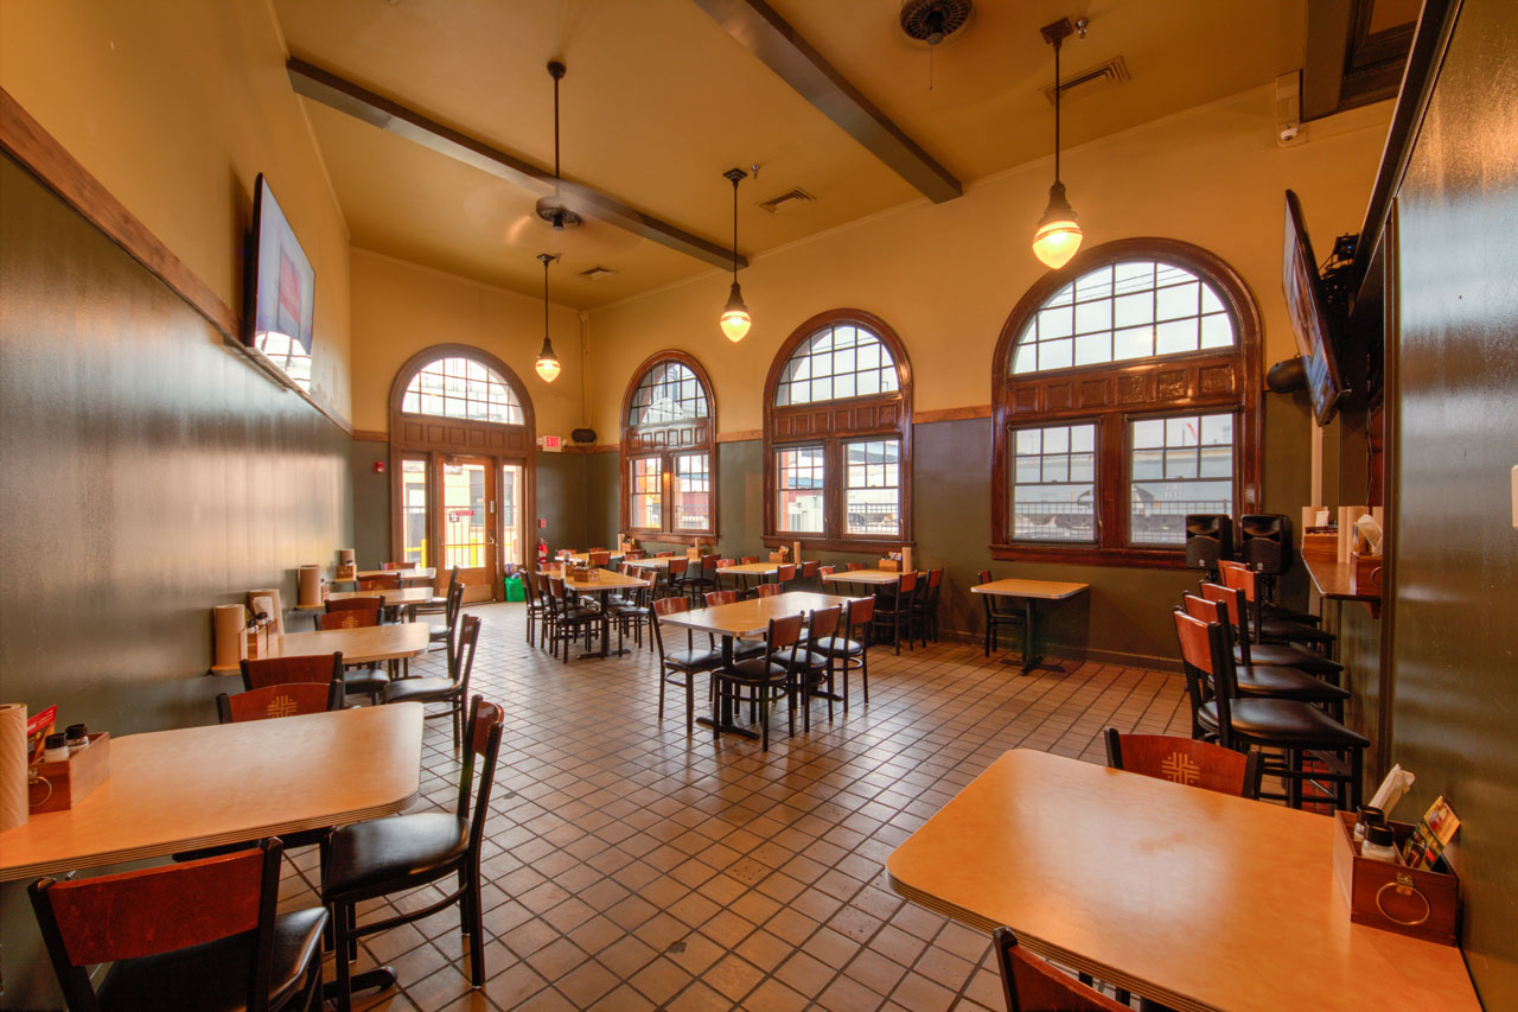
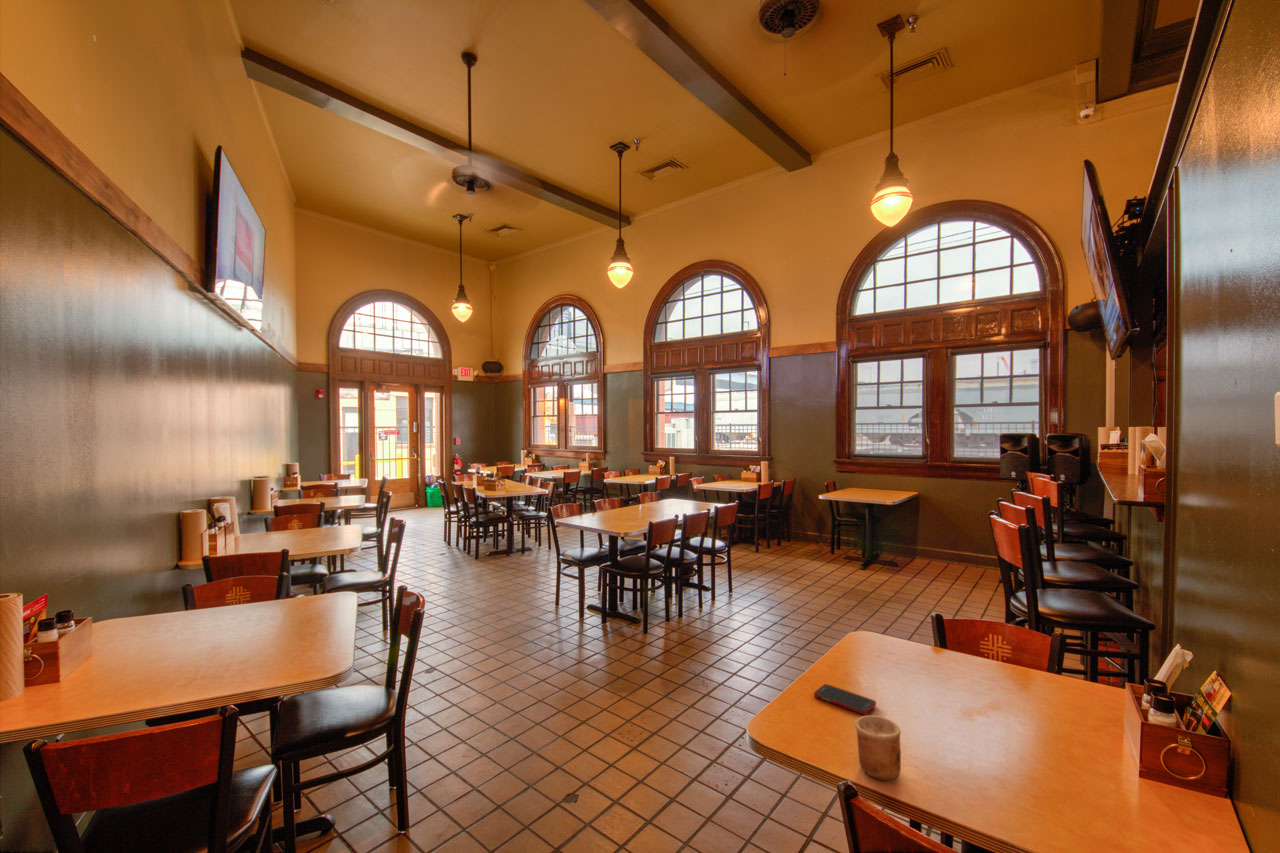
+ cup [854,714,902,781]
+ cell phone [813,683,877,716]
